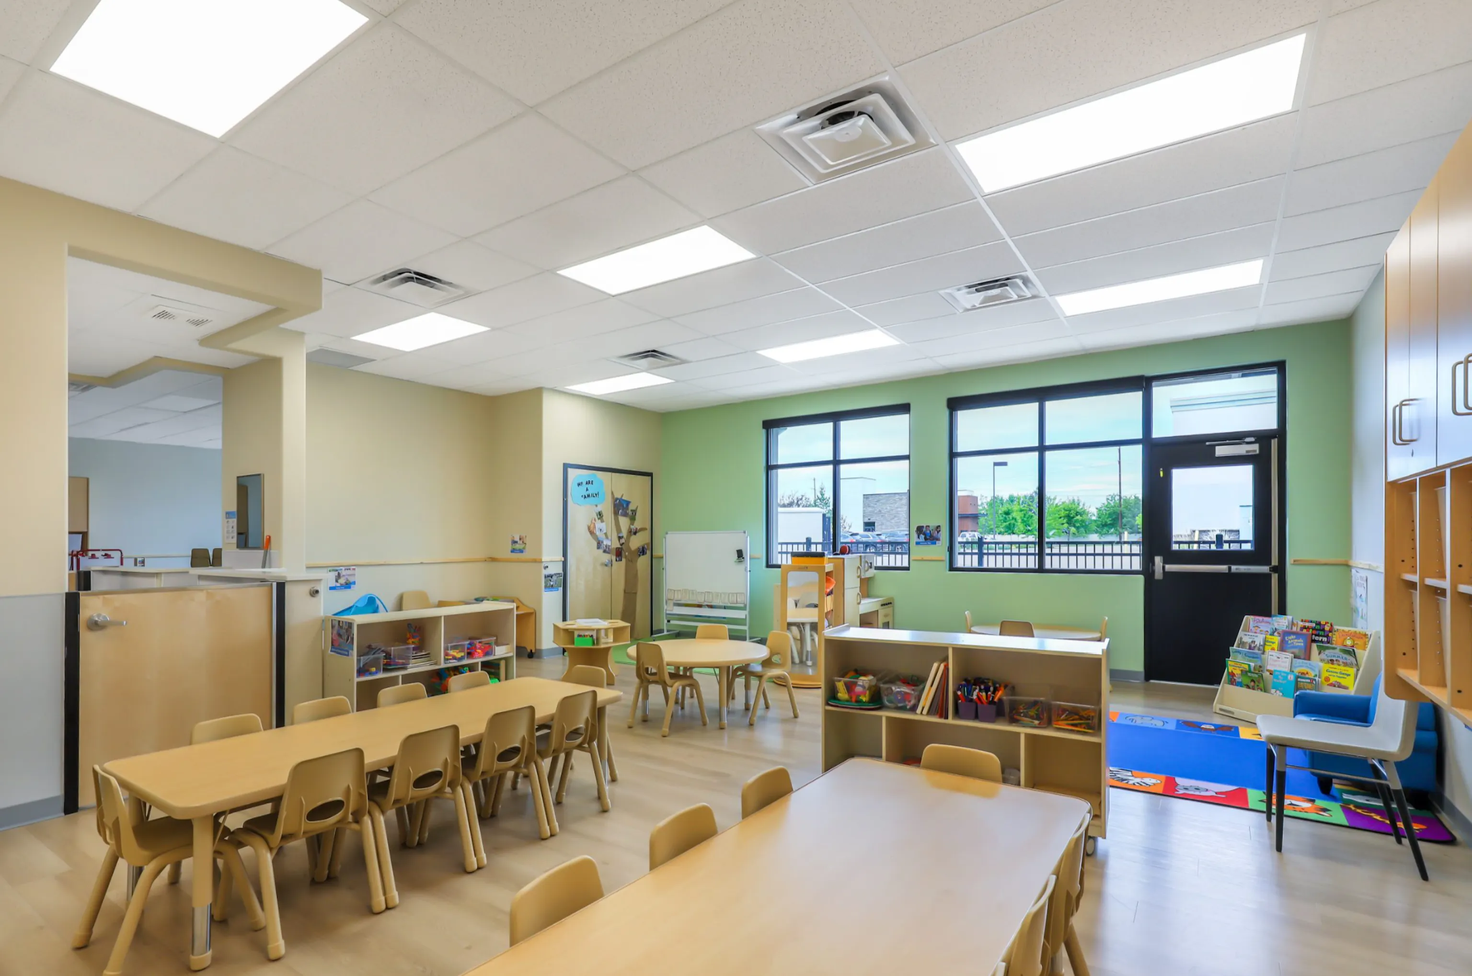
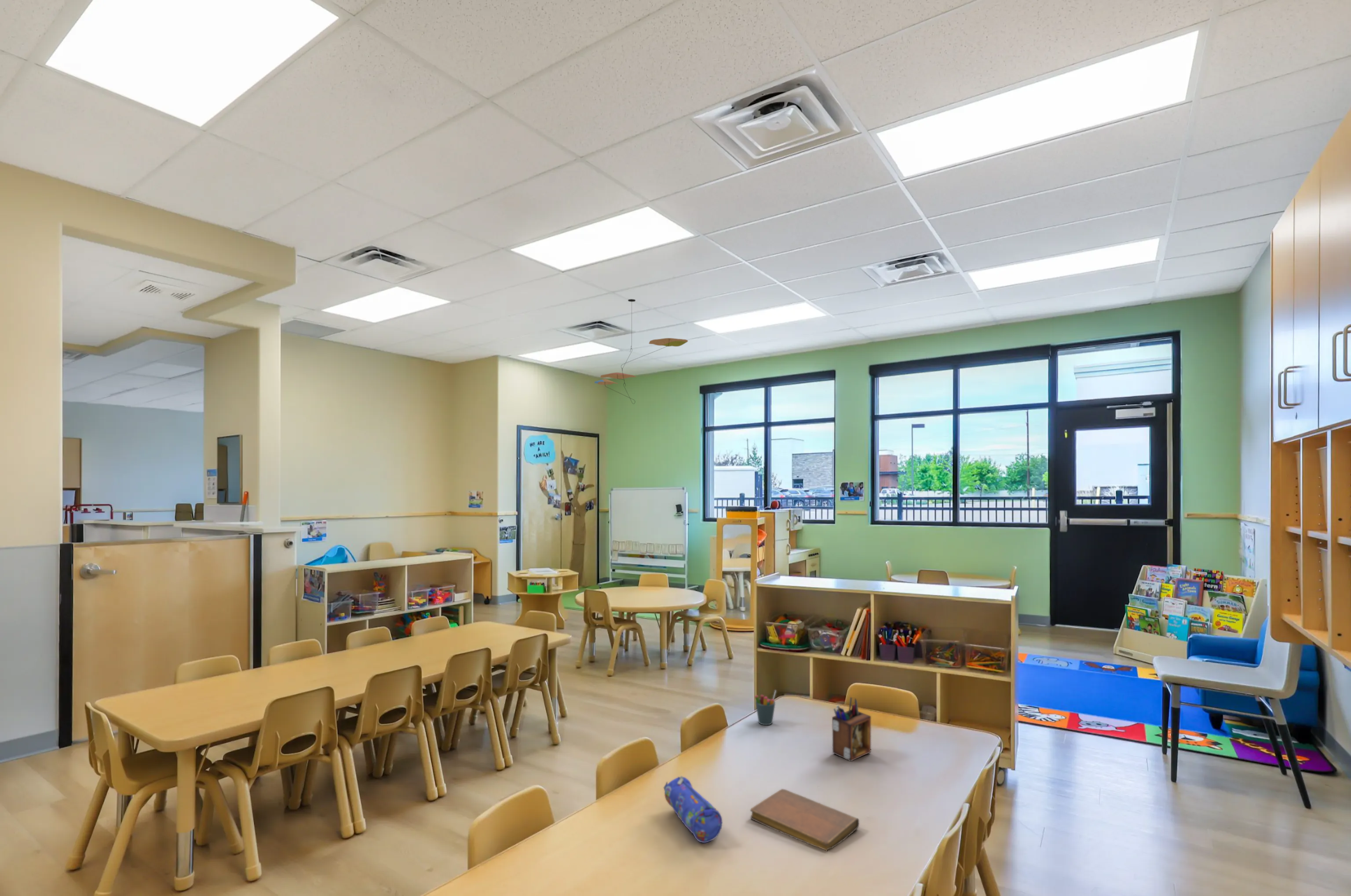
+ notebook [750,788,860,852]
+ pen holder [754,690,777,725]
+ pencil case [663,775,723,843]
+ ceiling mobile [594,299,688,404]
+ desk organizer [832,697,872,761]
